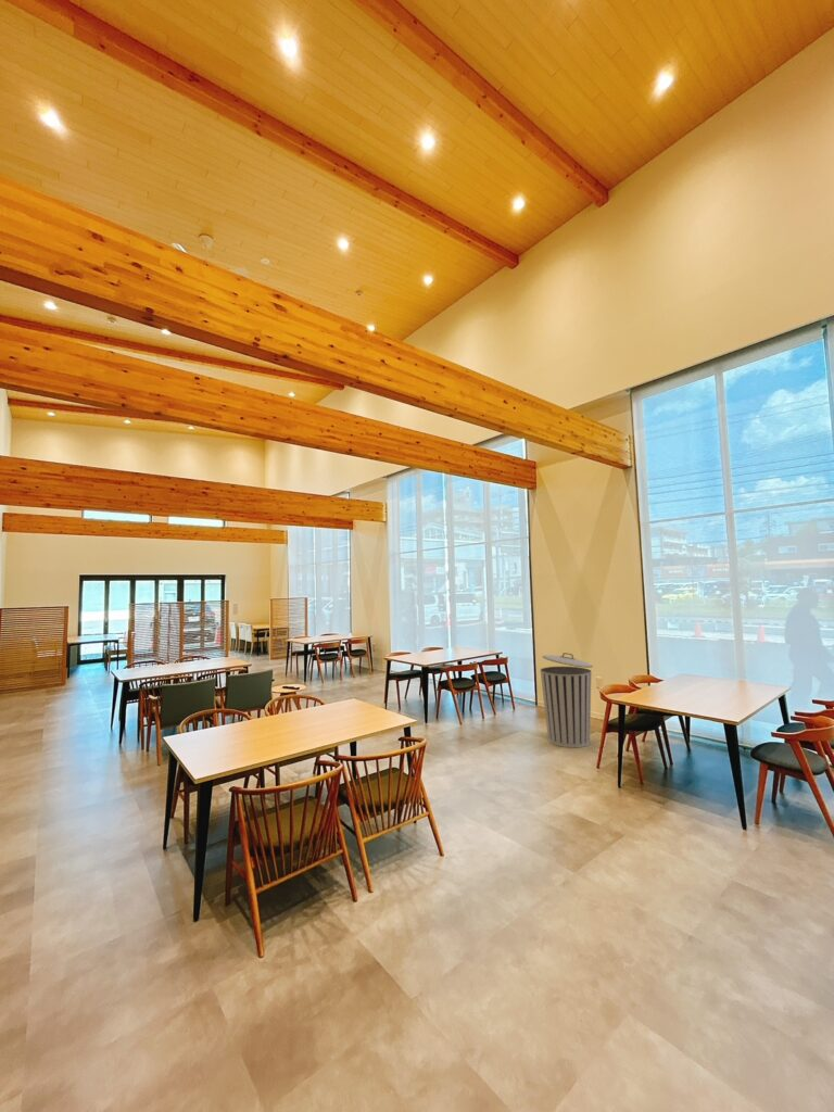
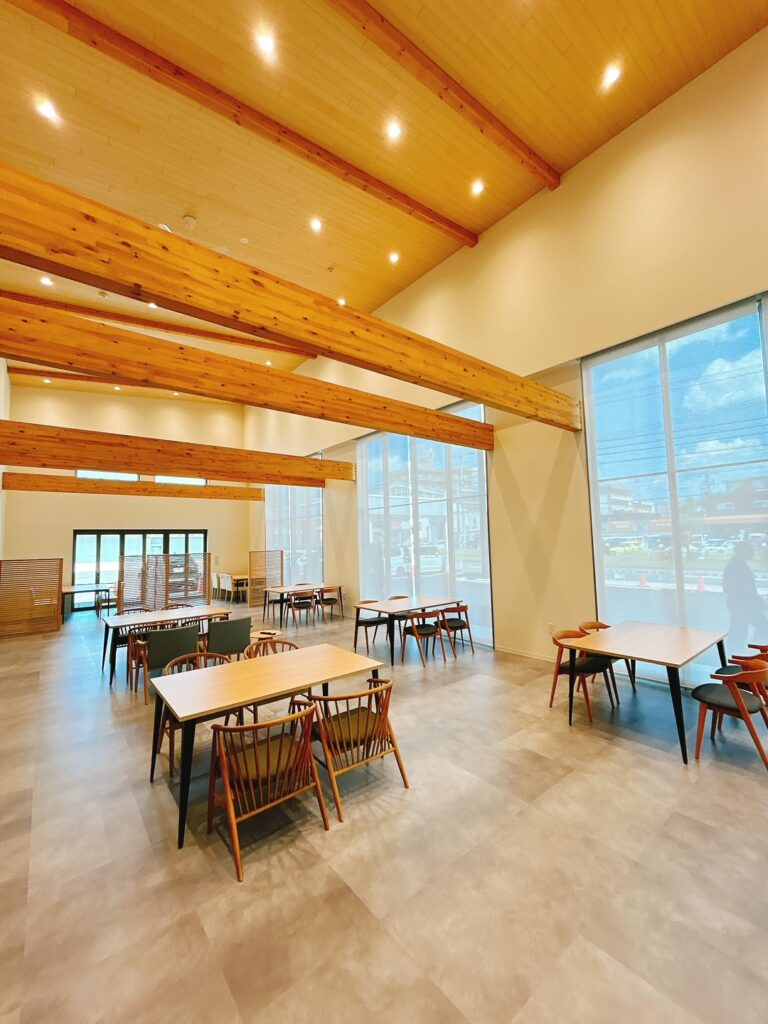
- trash can [540,652,593,748]
